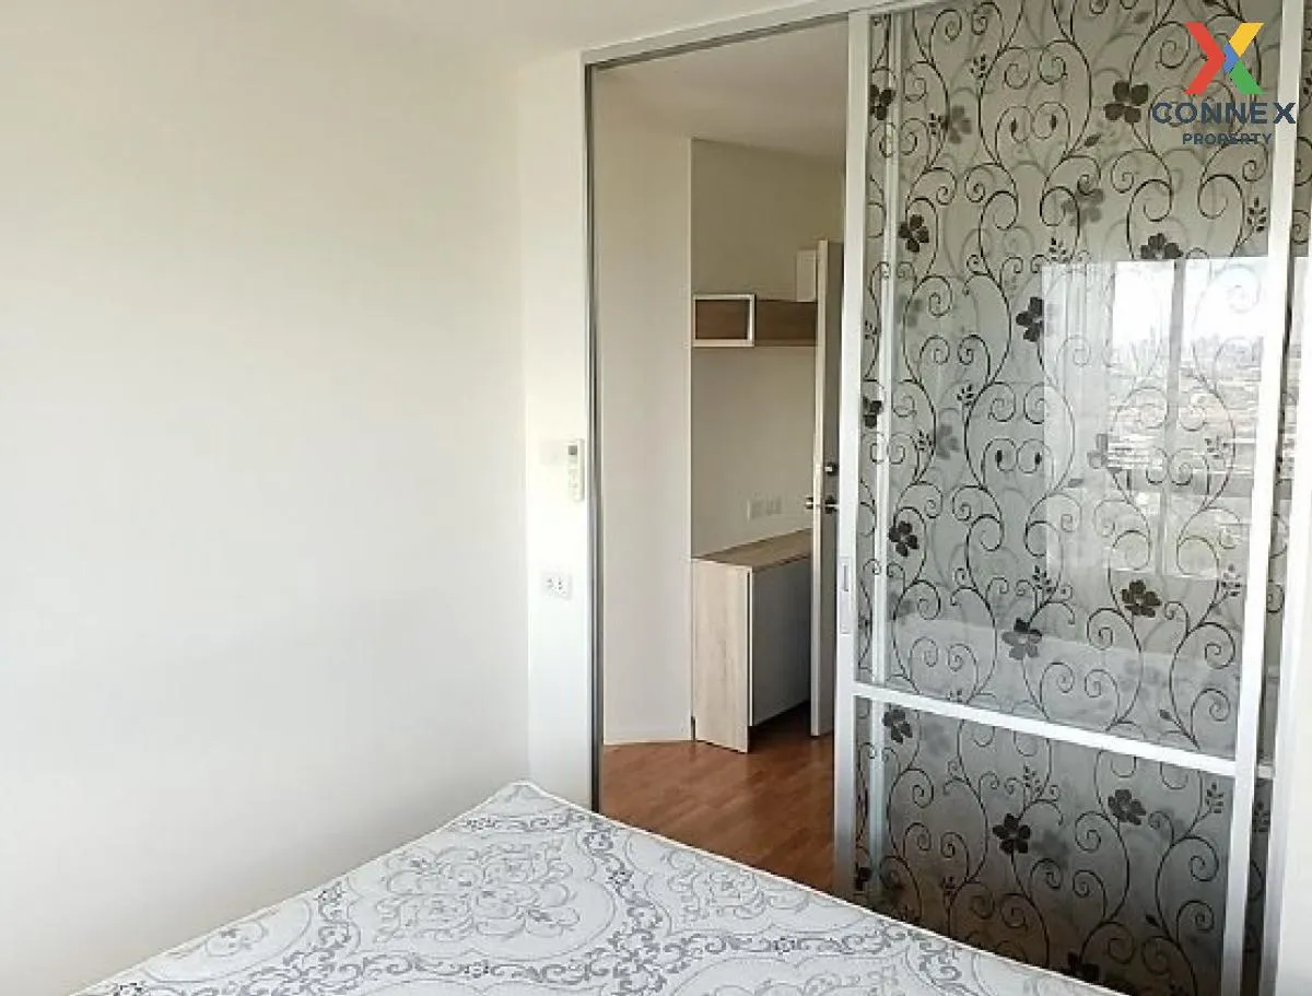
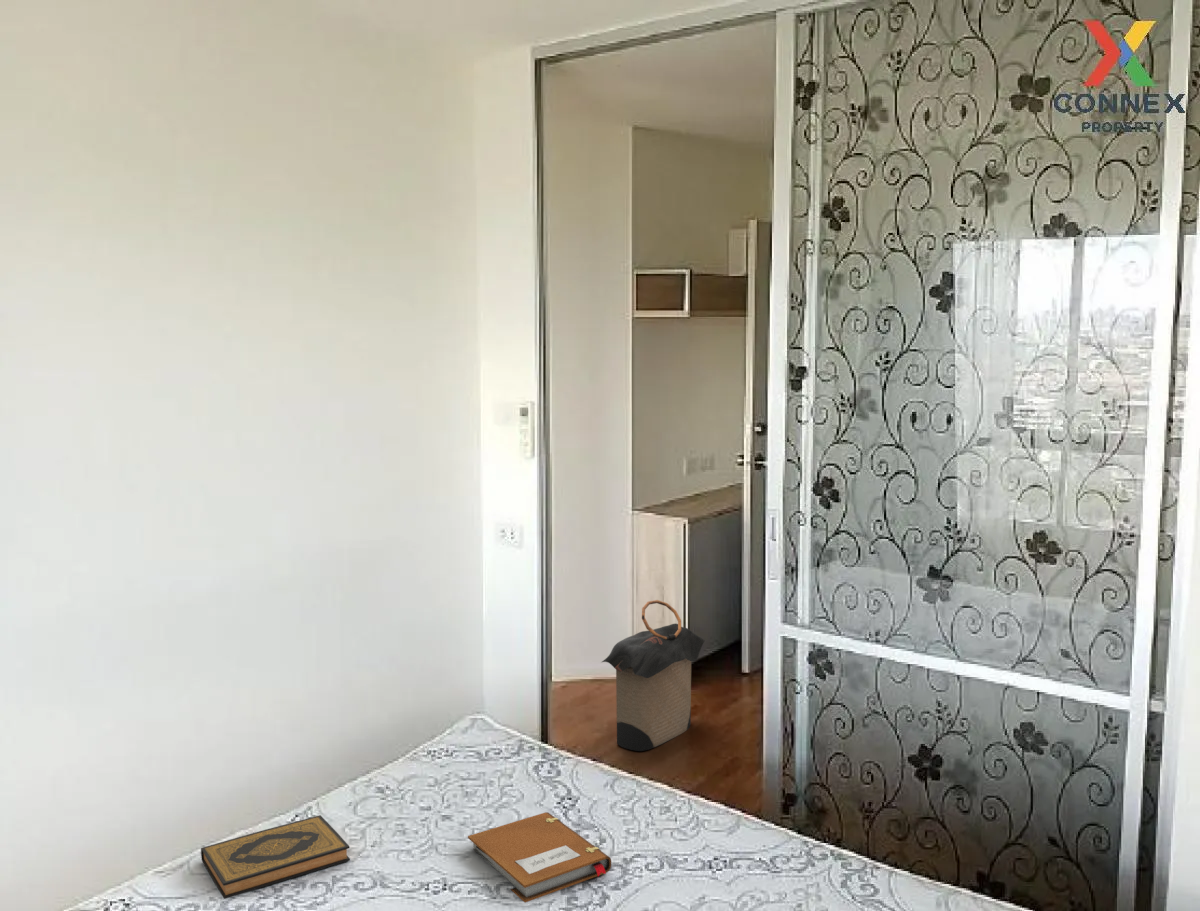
+ hardback book [200,814,351,900]
+ notebook [467,811,612,904]
+ laundry hamper [601,599,706,752]
